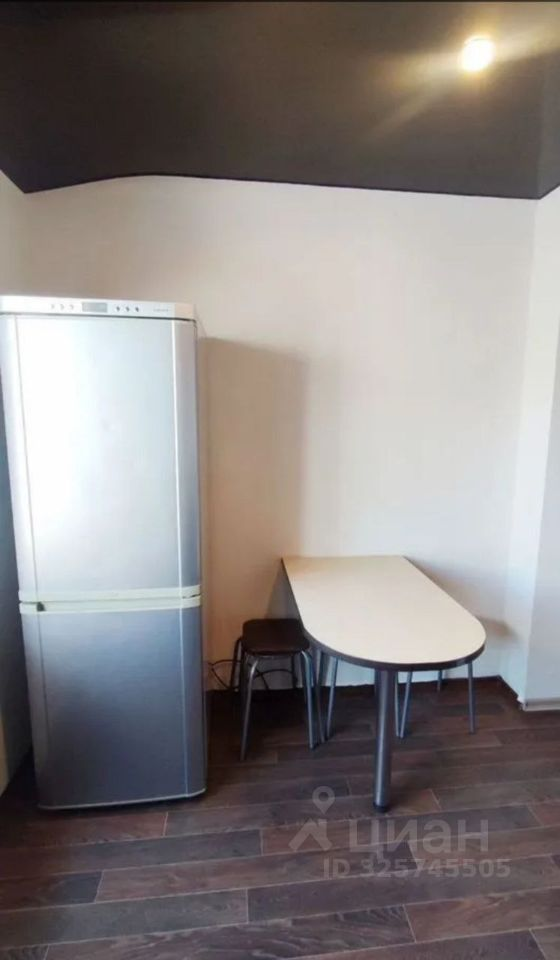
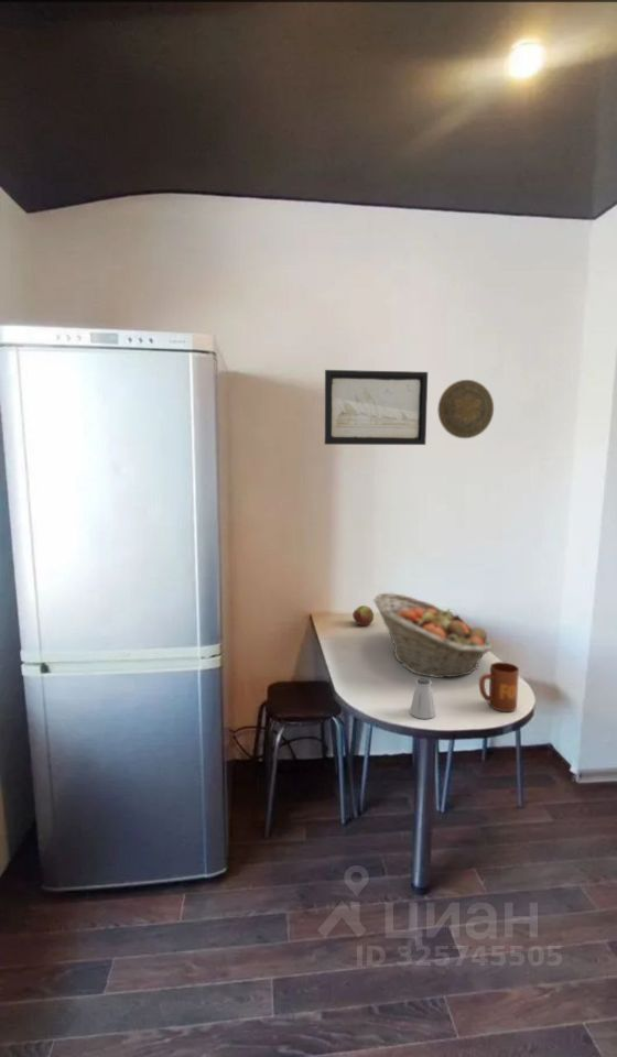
+ saltshaker [409,676,436,720]
+ fruit basket [372,592,494,678]
+ wall art [323,369,429,446]
+ mug [478,661,520,712]
+ apple [351,604,375,626]
+ decorative plate [436,379,495,439]
